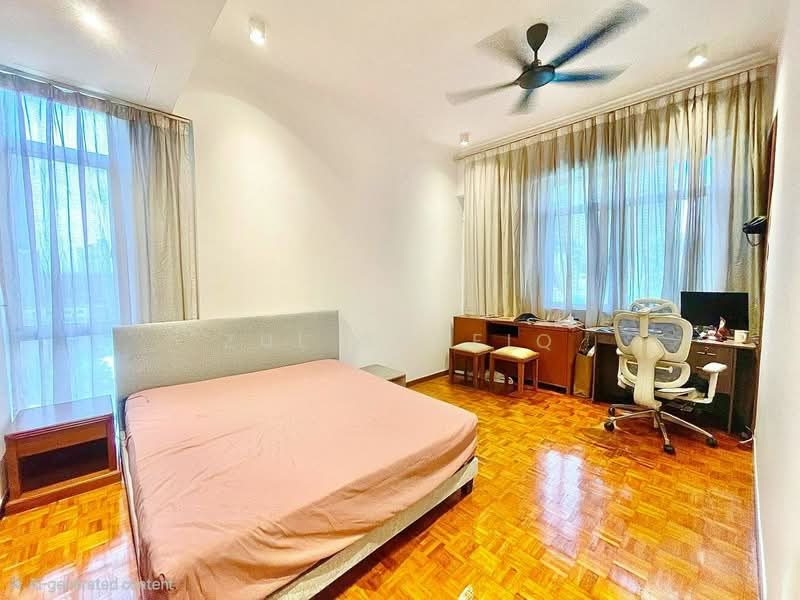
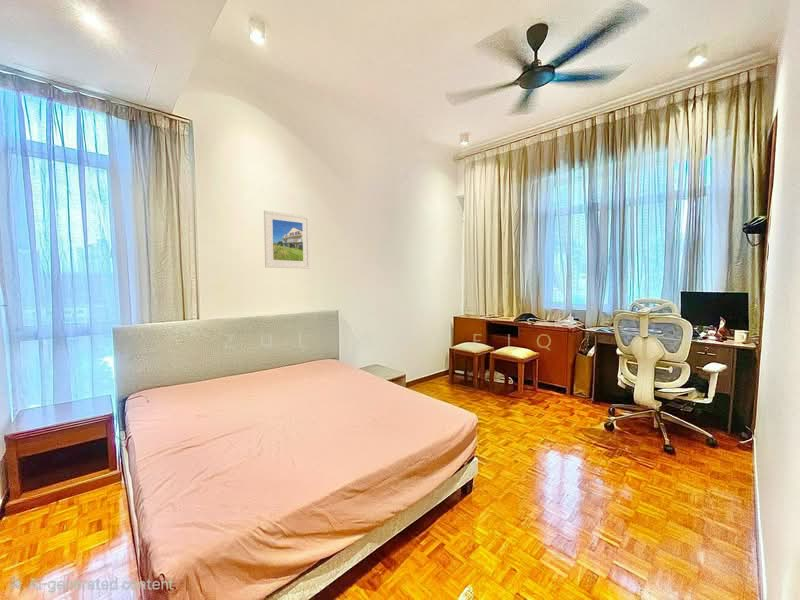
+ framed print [263,209,311,270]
